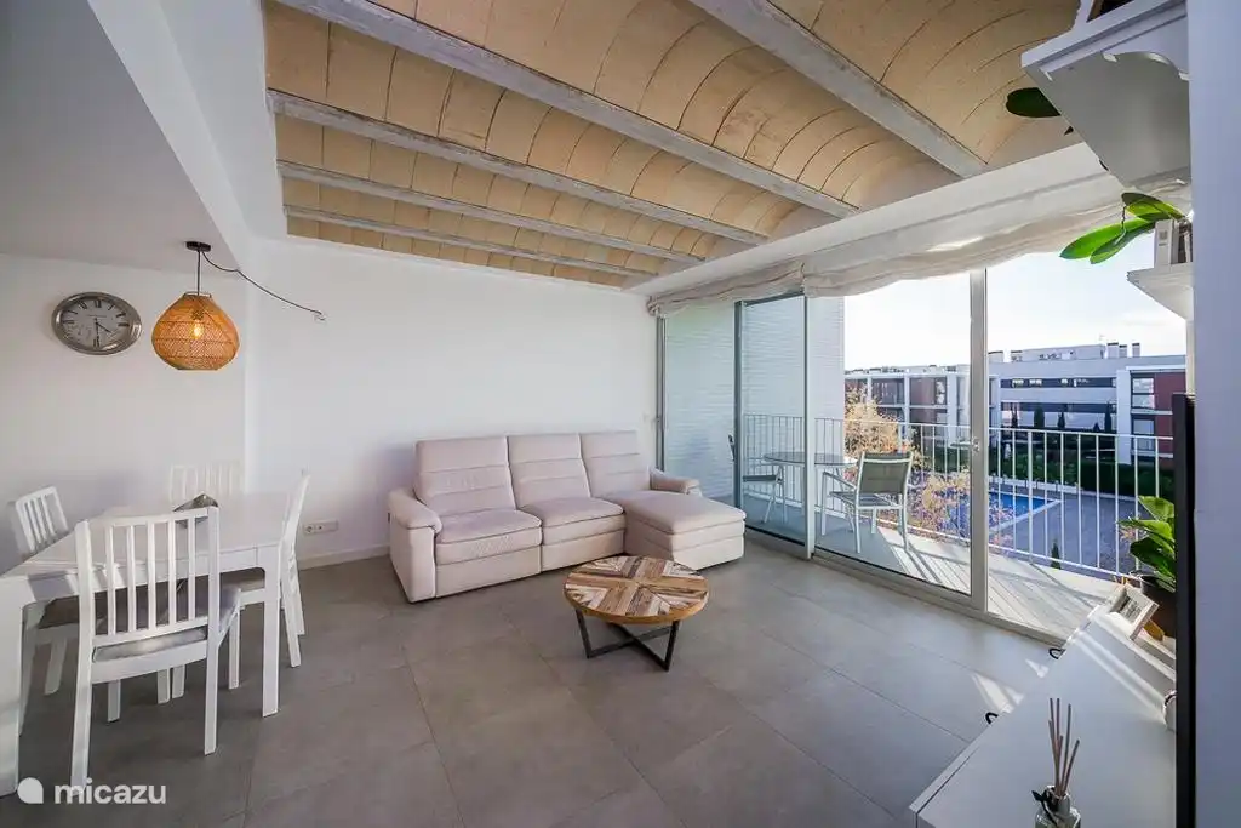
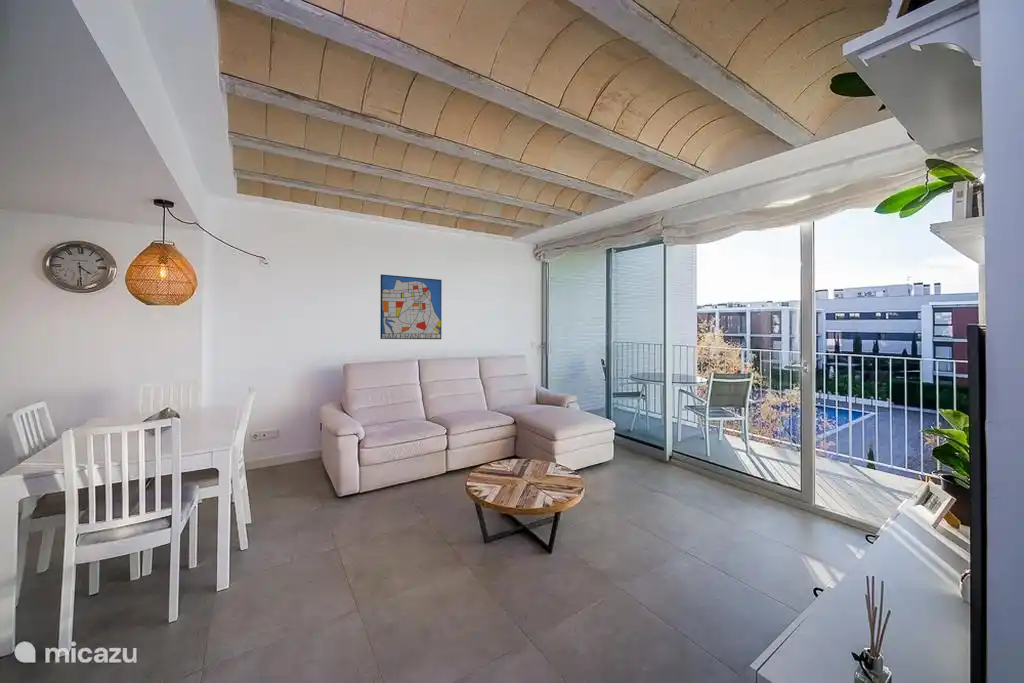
+ wall art [379,274,443,340]
